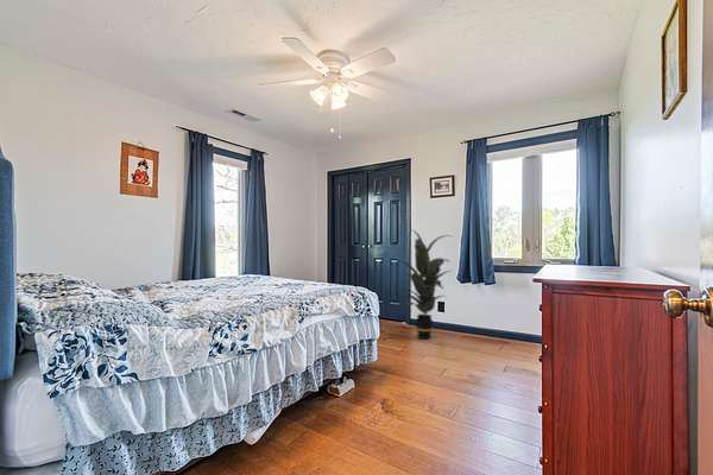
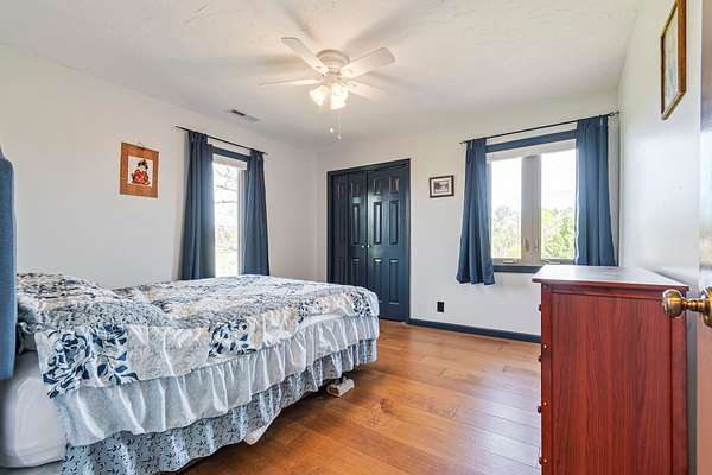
- indoor plant [387,229,454,341]
